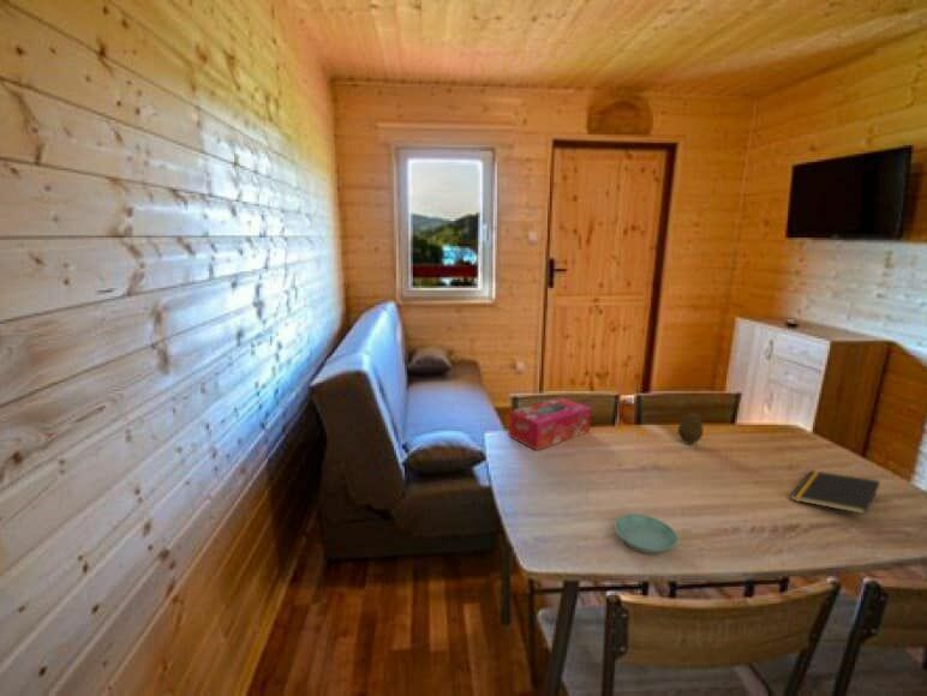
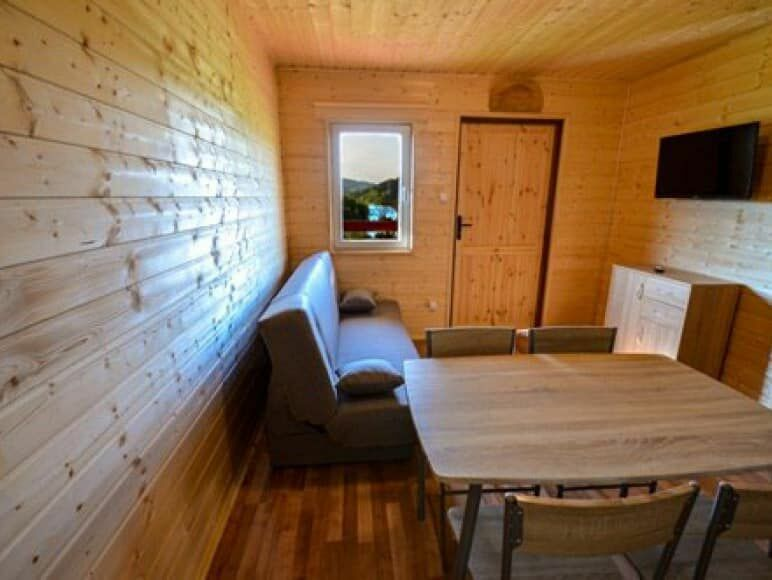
- fruit [677,412,704,445]
- tissue box [507,396,593,451]
- notepad [790,469,881,515]
- saucer [614,514,678,554]
